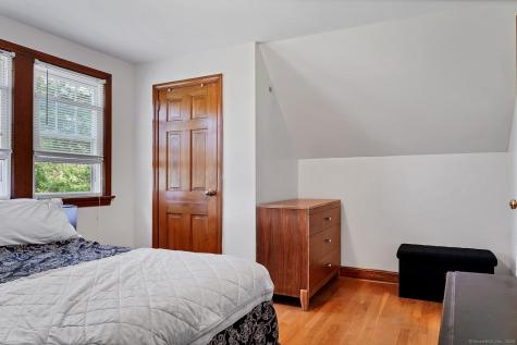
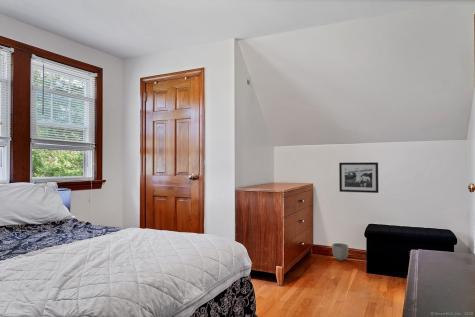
+ planter [331,242,349,262]
+ picture frame [338,161,379,194]
